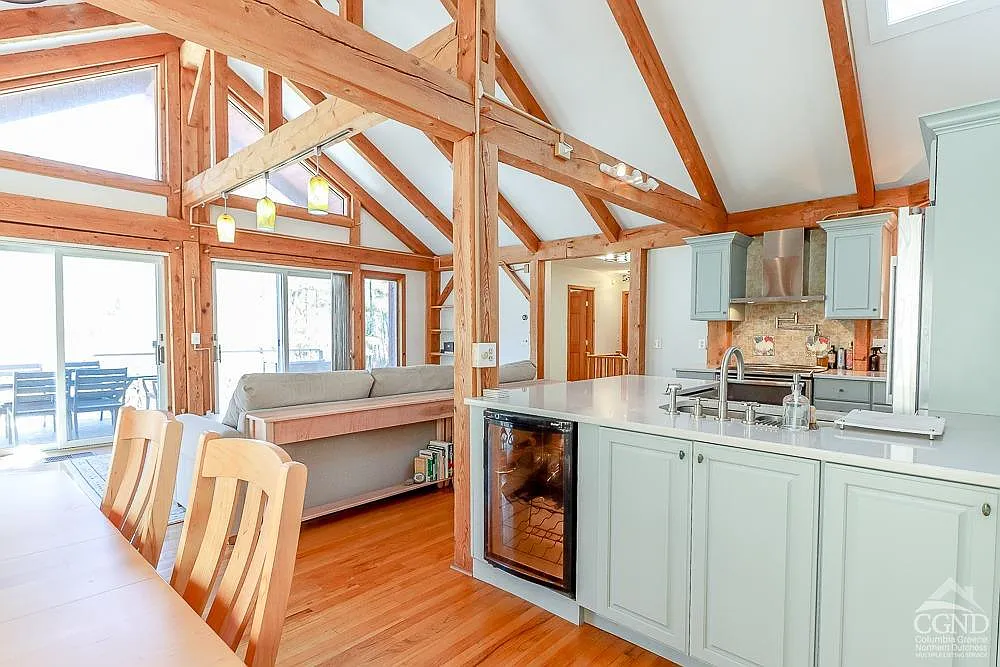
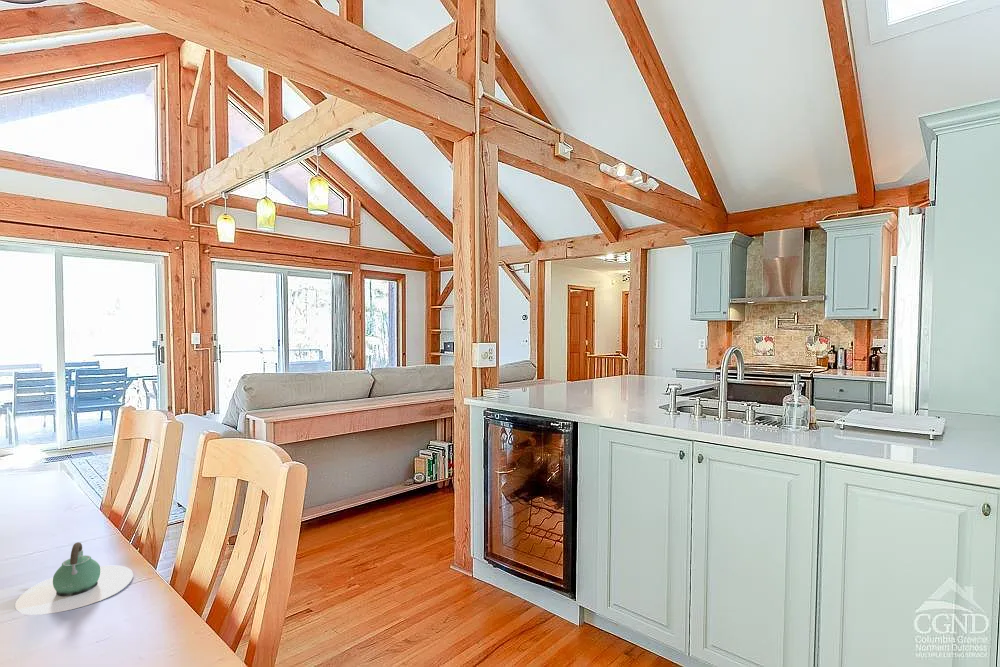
+ teapot [14,541,134,616]
